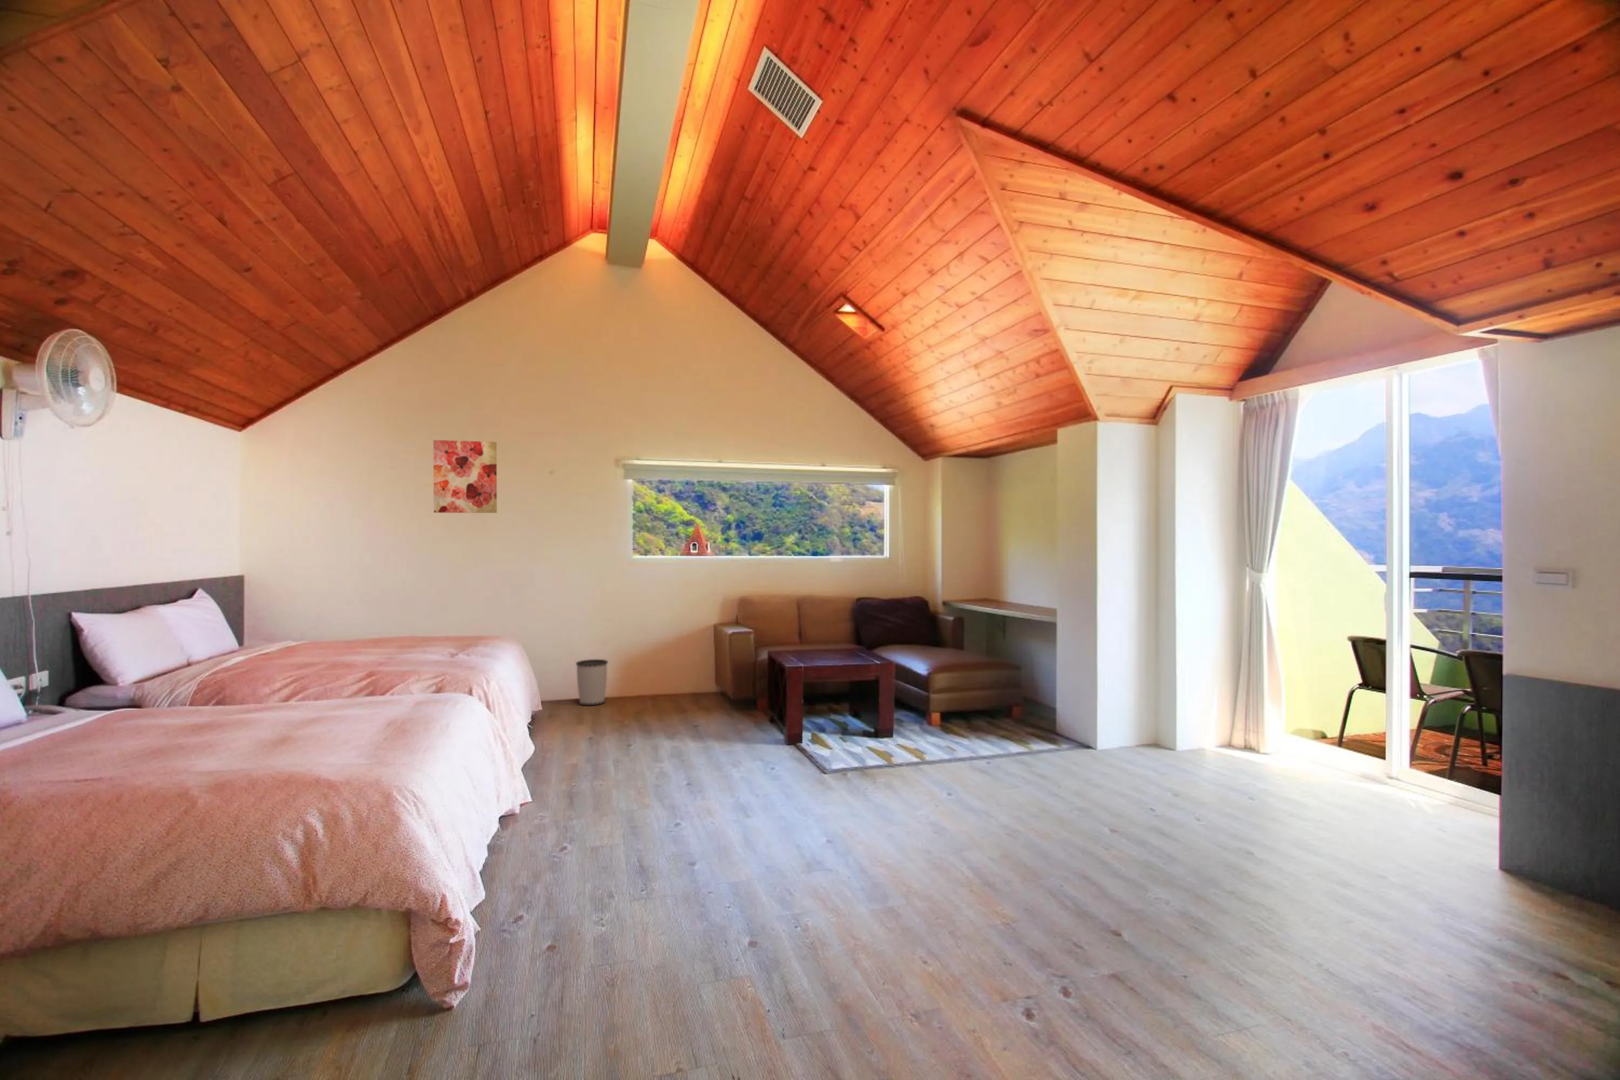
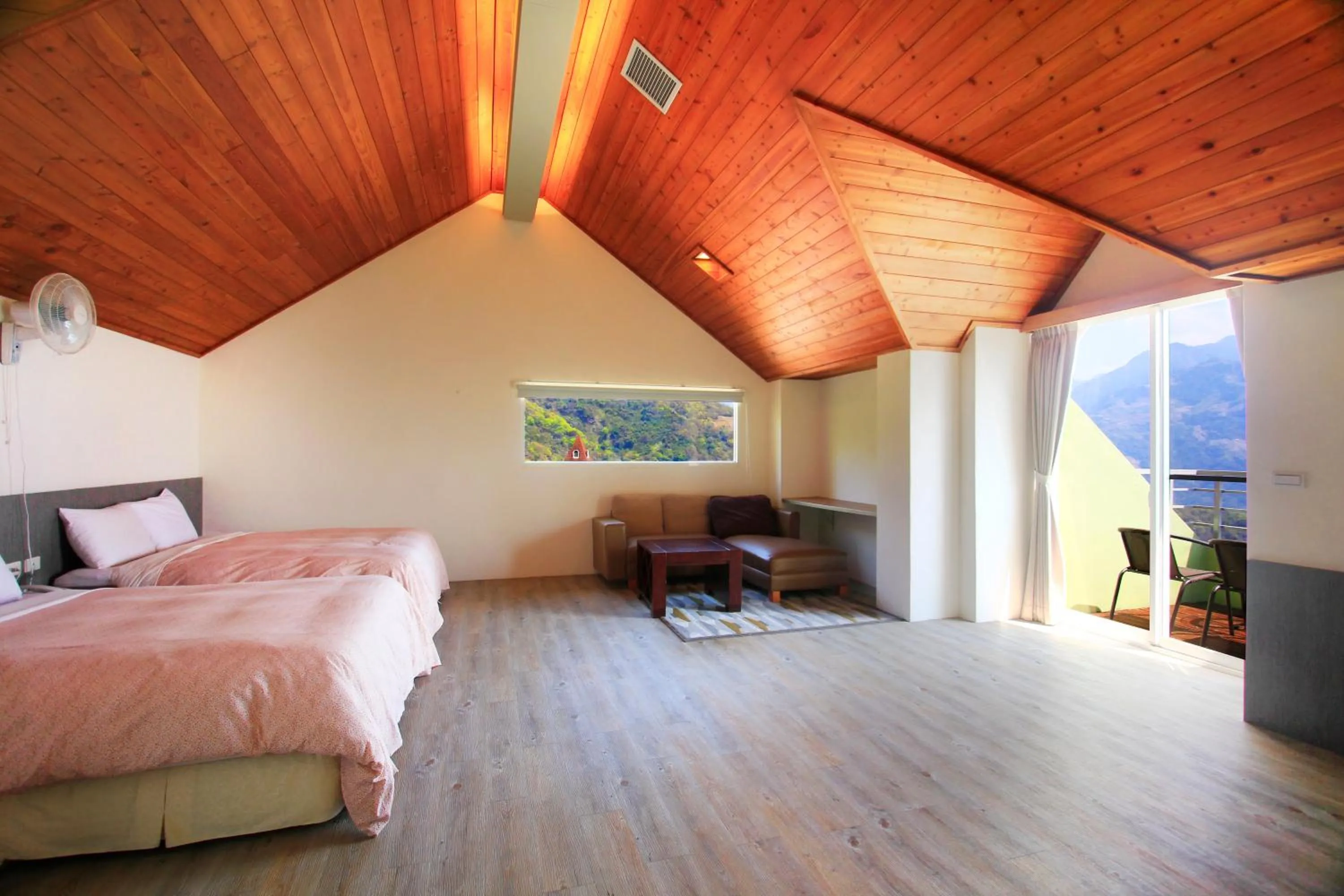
- wastebasket [575,659,609,706]
- wall art [433,440,498,513]
